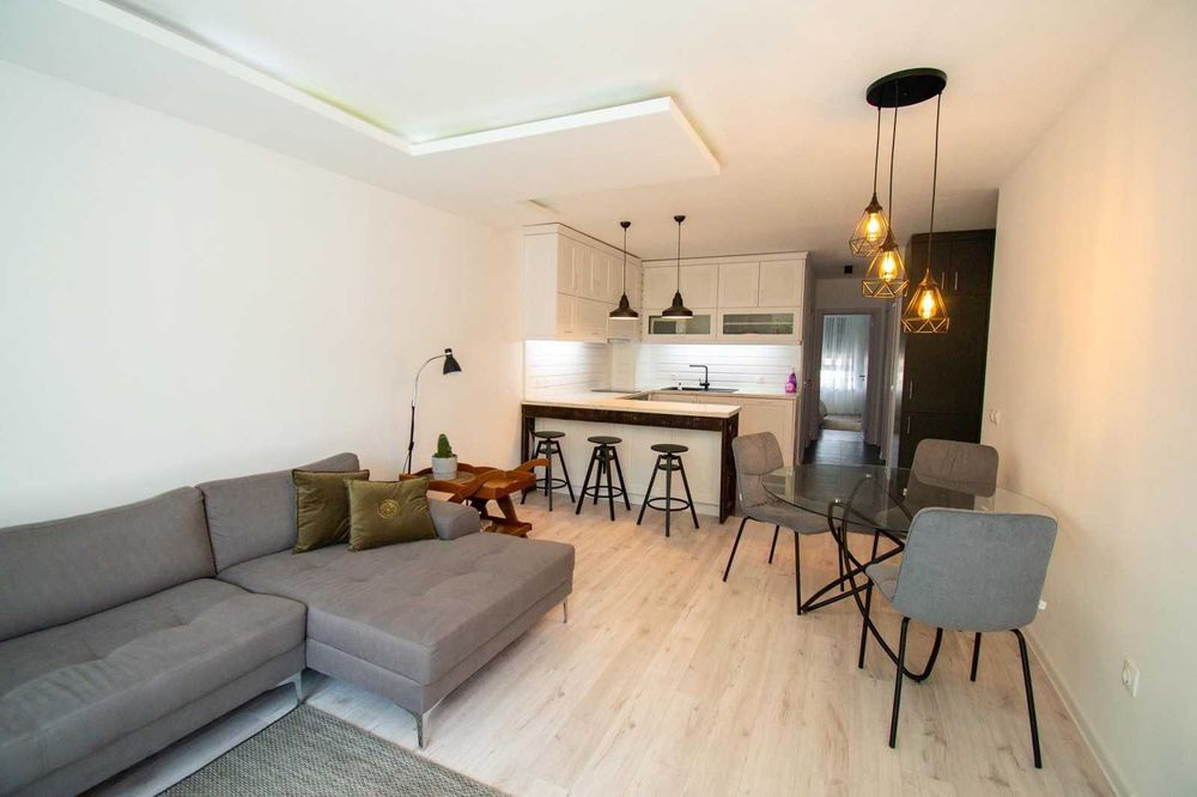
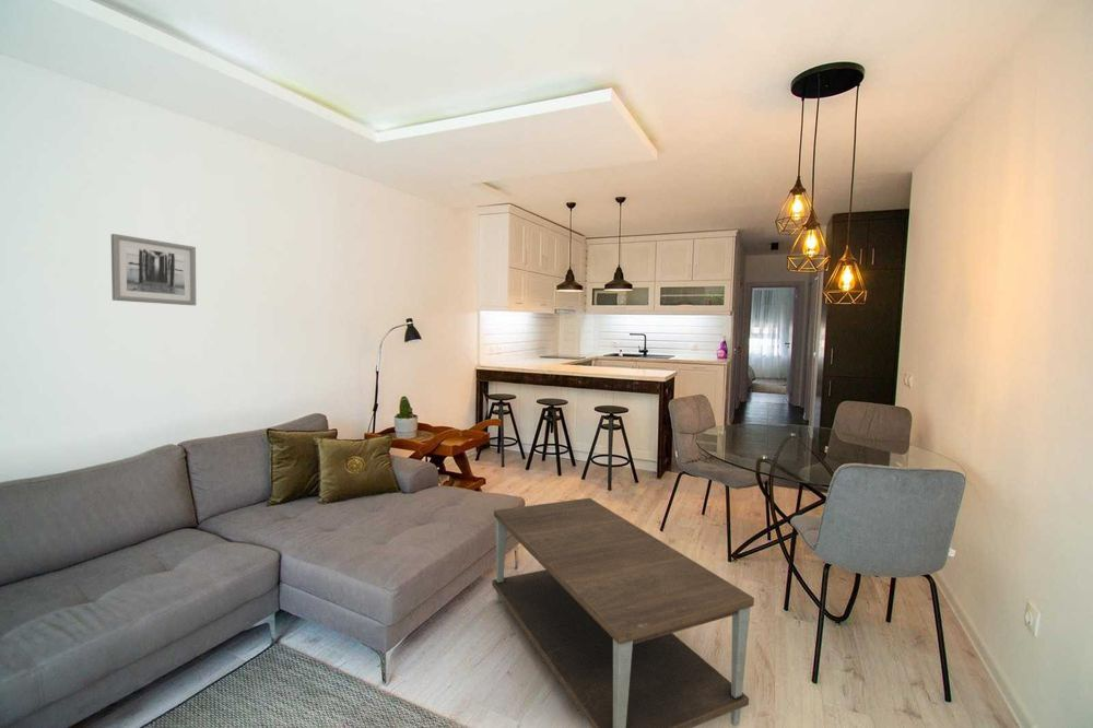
+ wall art [110,233,197,306]
+ coffee table [491,497,755,728]
